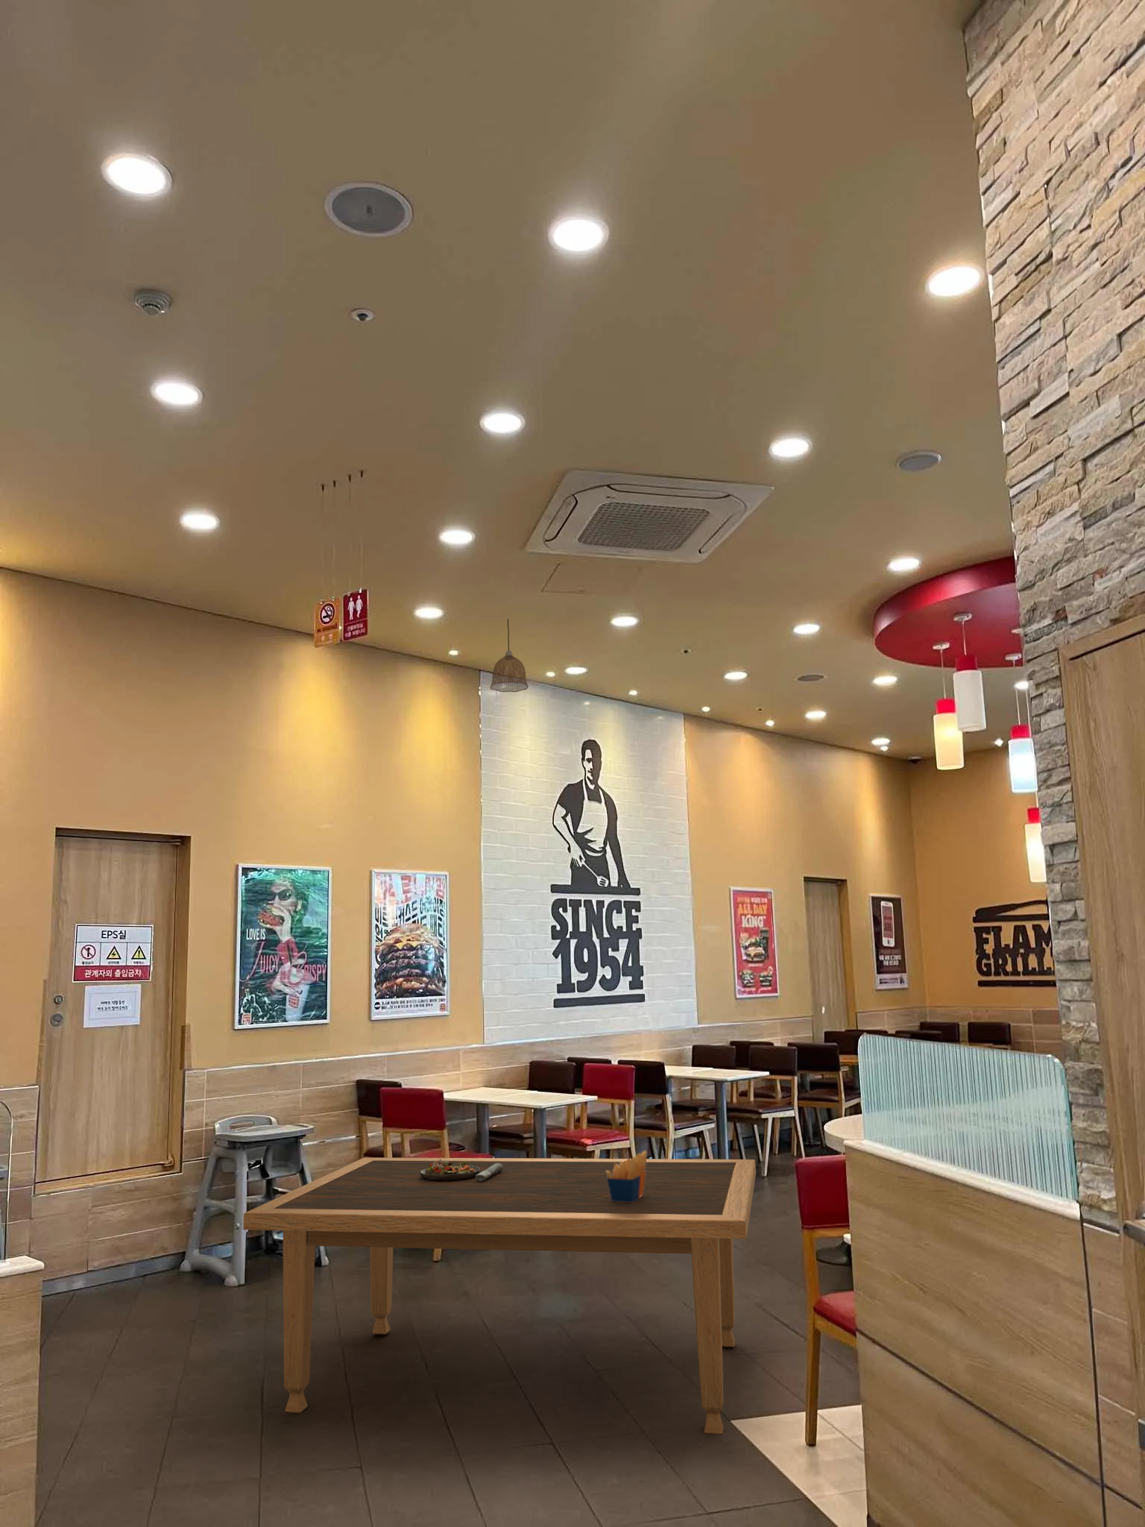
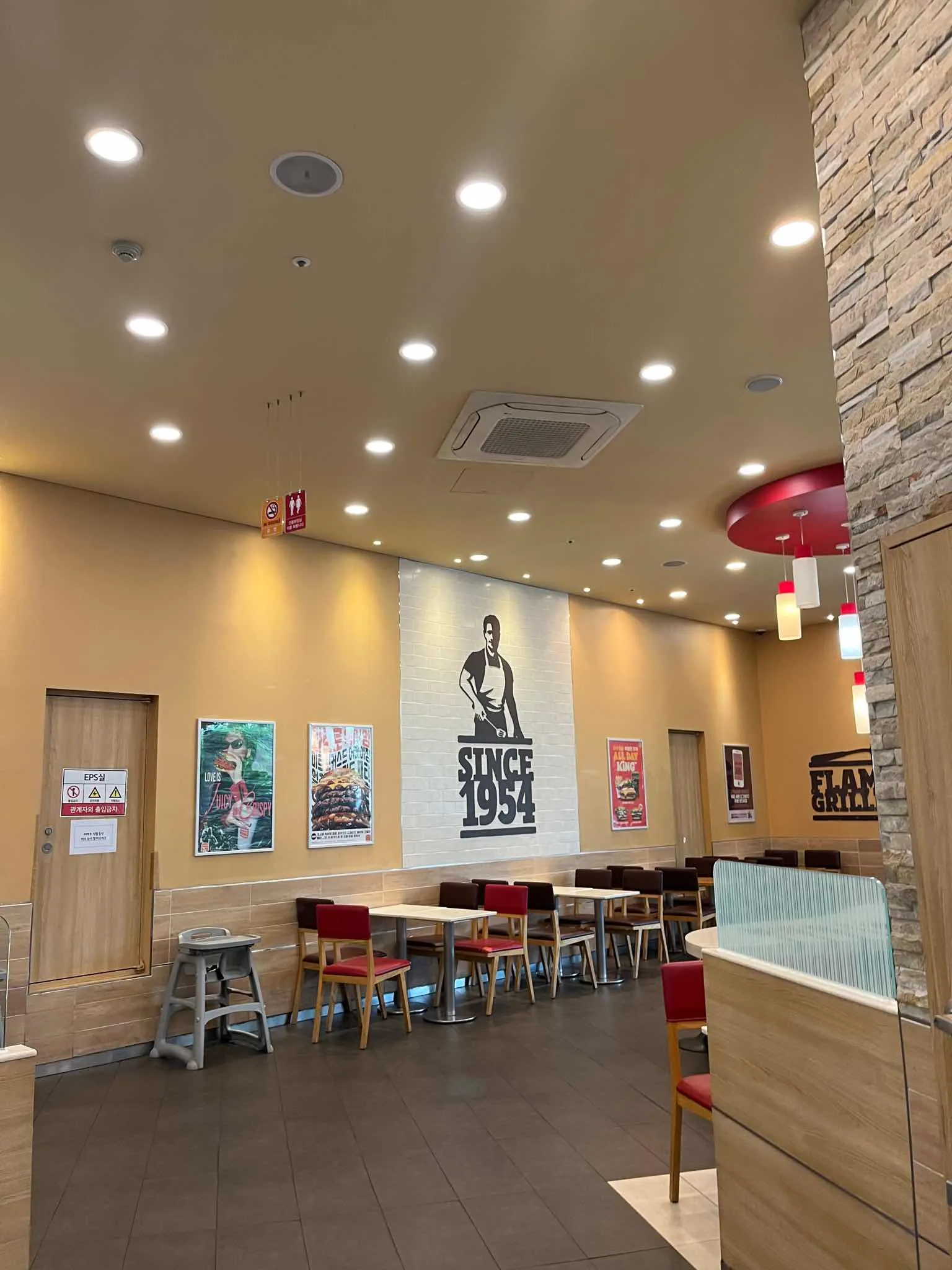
- pendant lamp [490,618,529,693]
- dining table [242,1157,757,1434]
- french fries [607,1149,648,1202]
- food plate [421,1159,504,1181]
